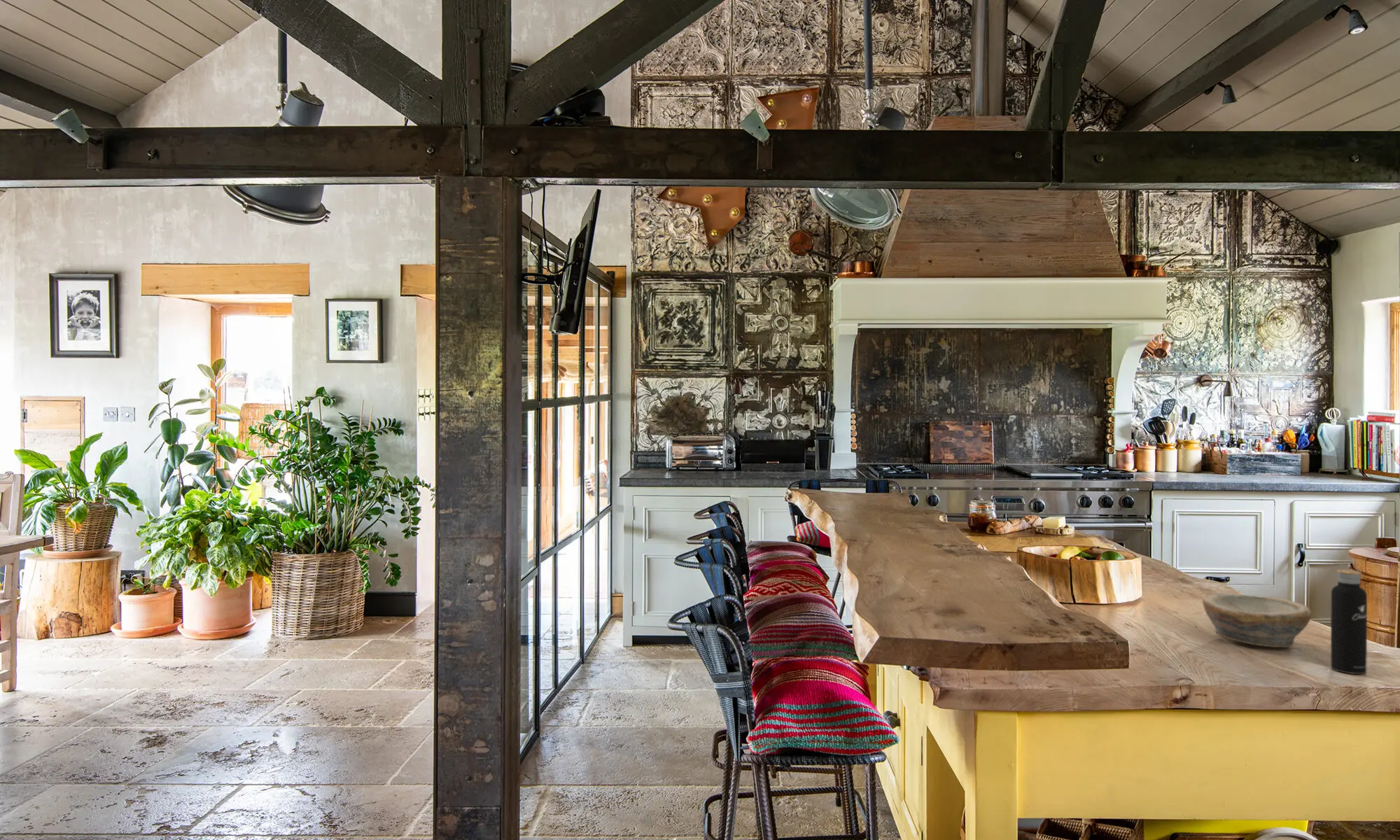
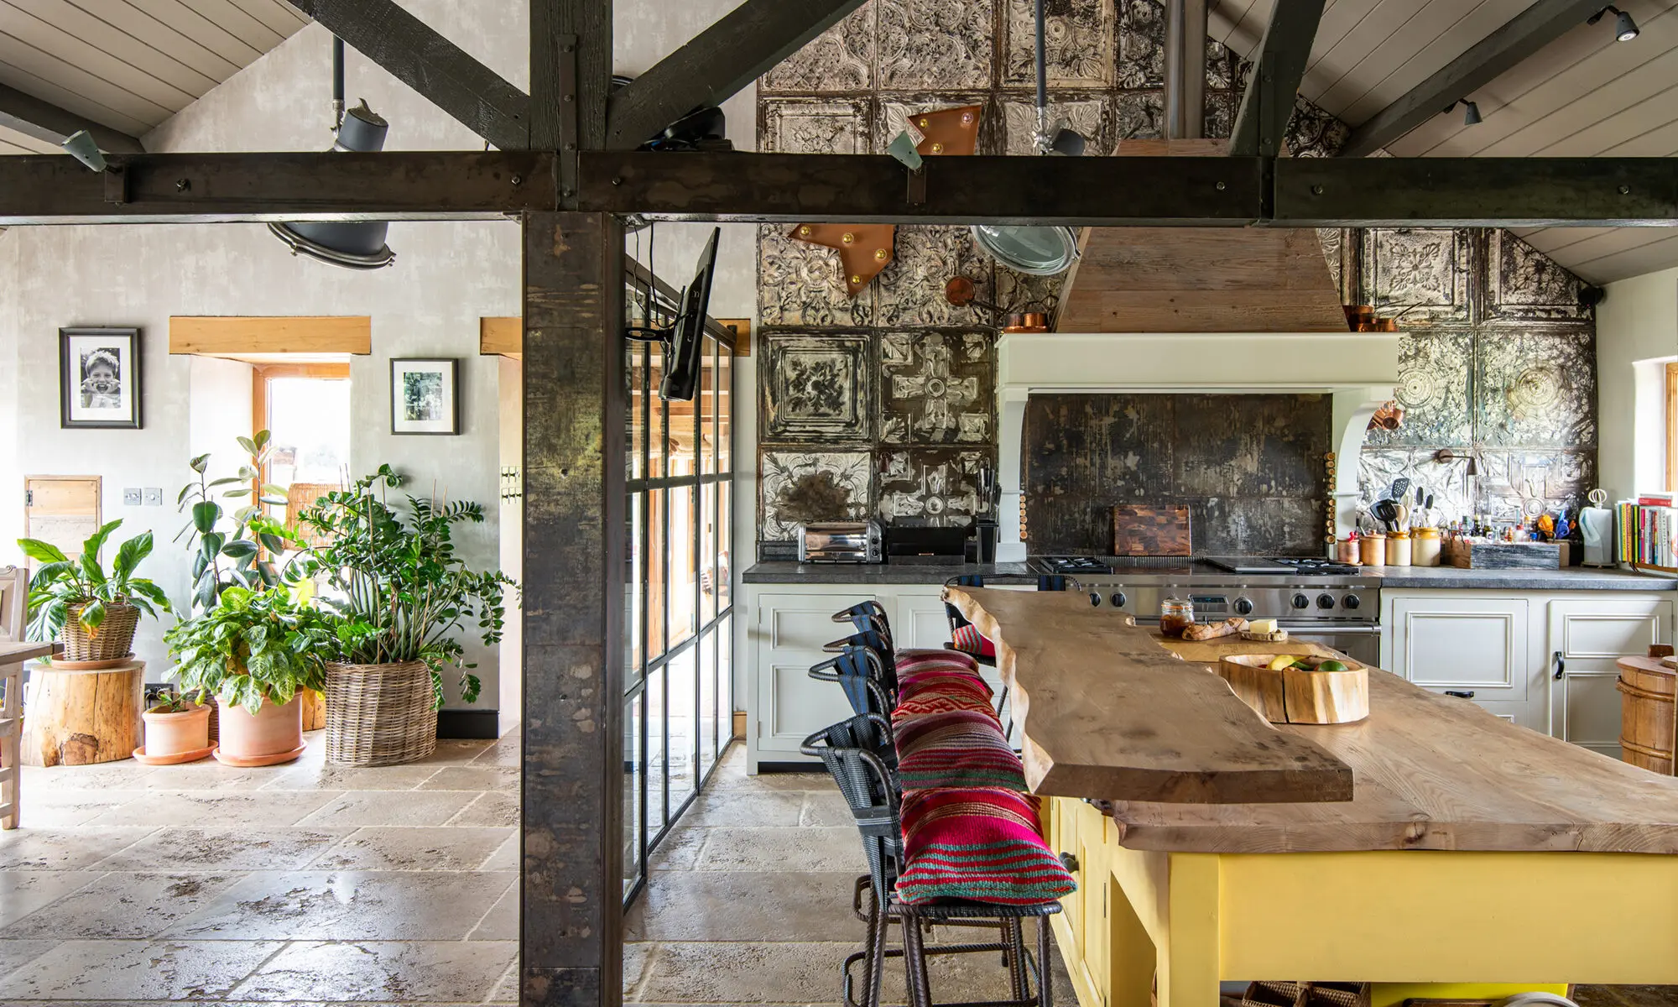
- bowl [1202,593,1313,648]
- water bottle [1330,560,1368,675]
